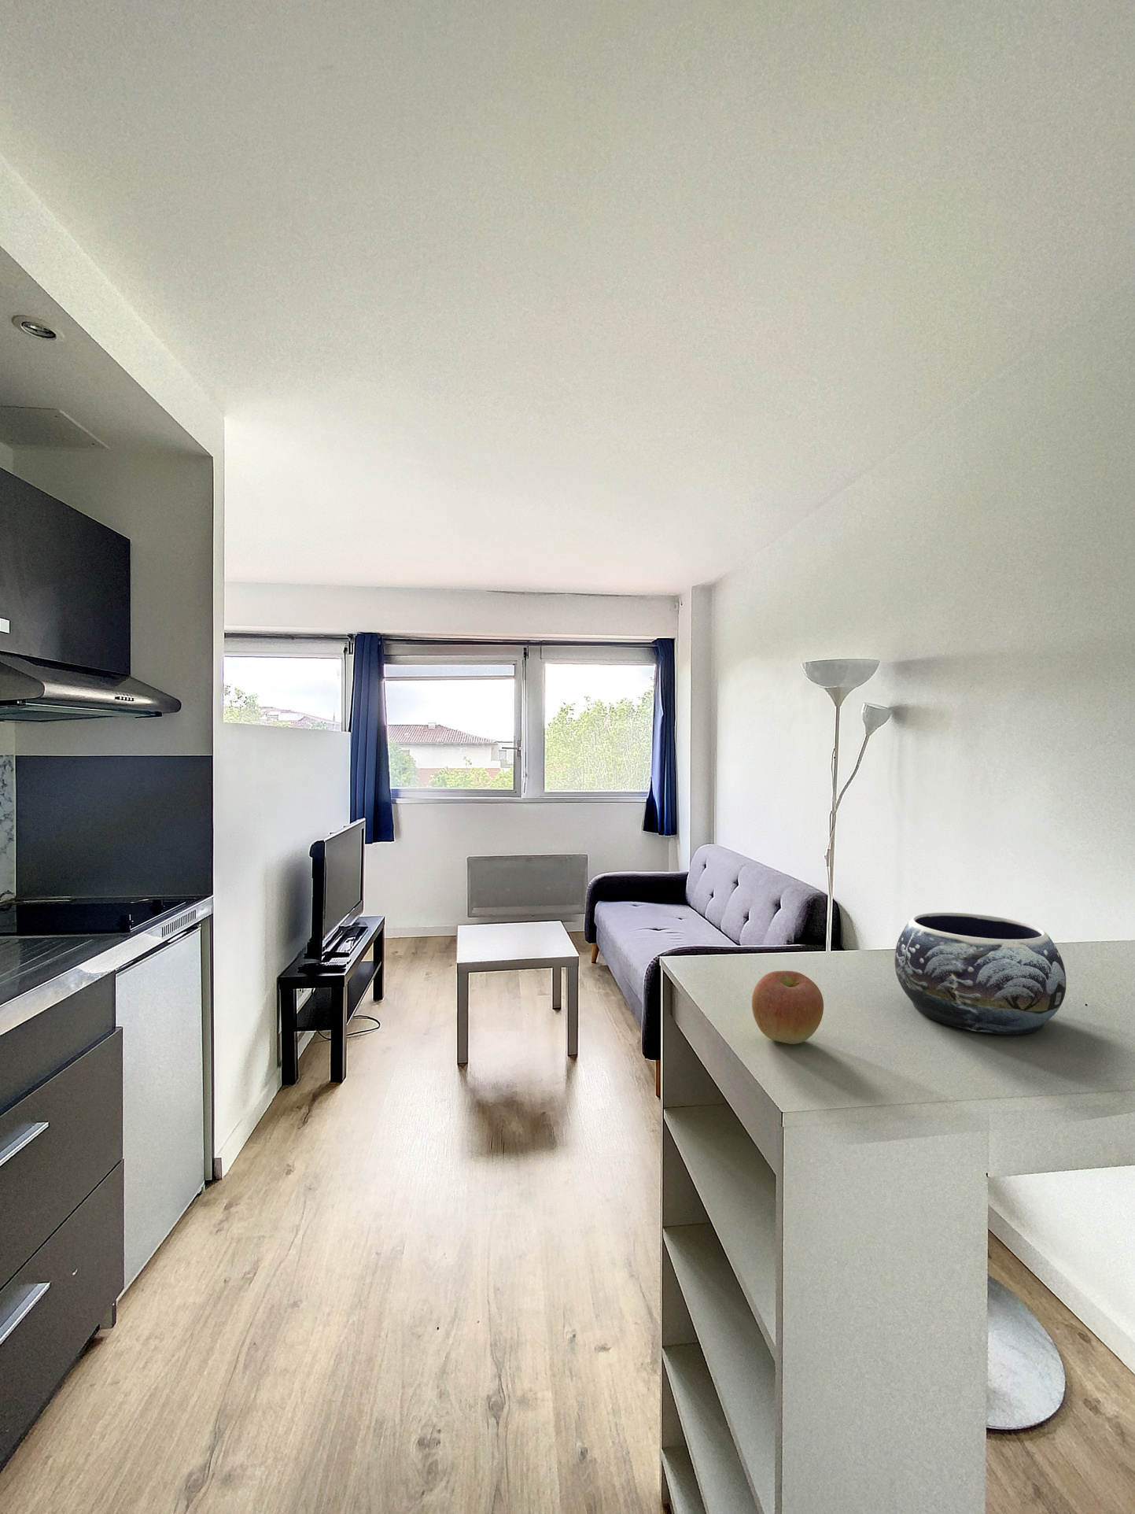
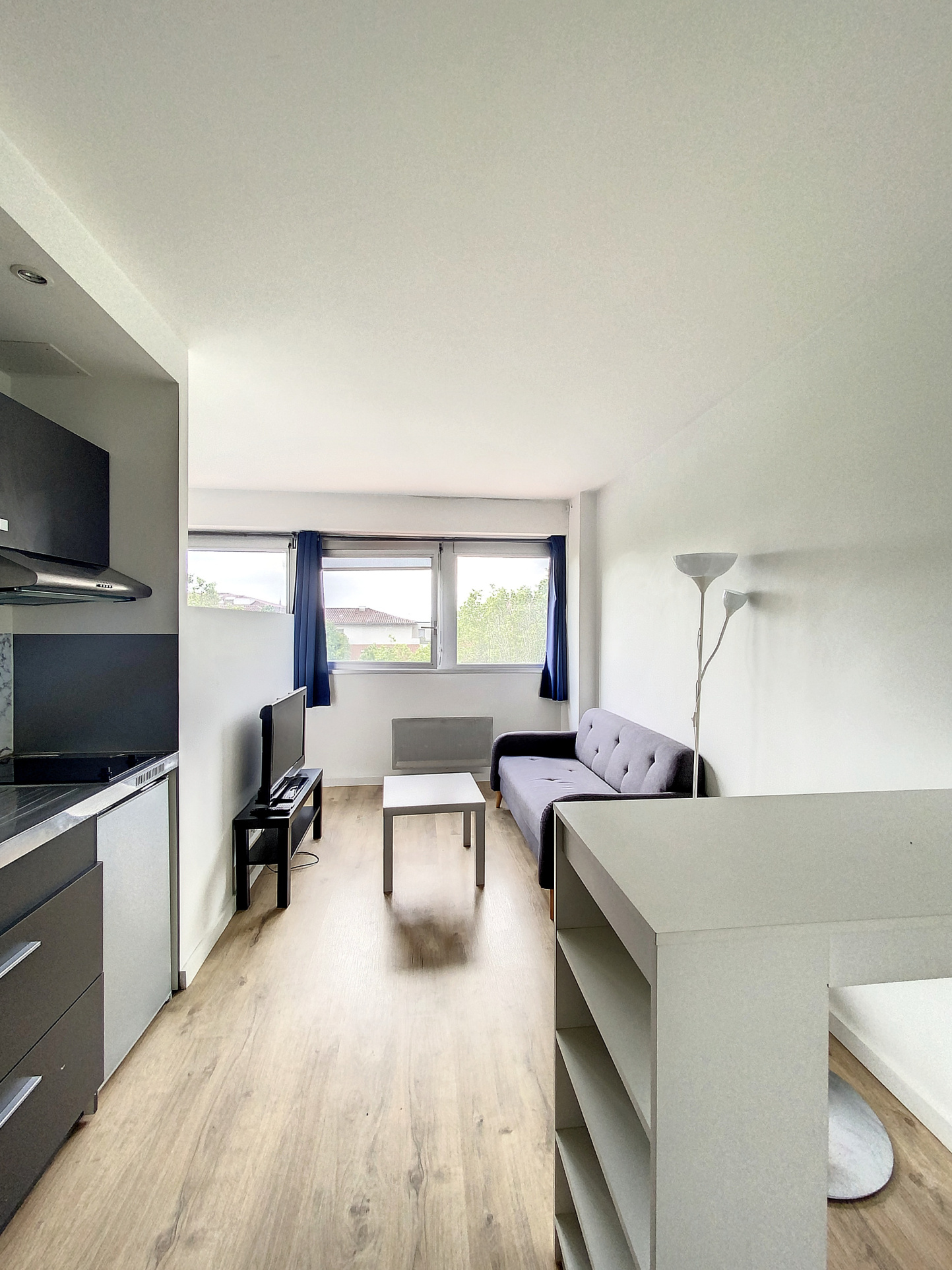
- apple [751,970,824,1045]
- decorative bowl [893,912,1067,1036]
